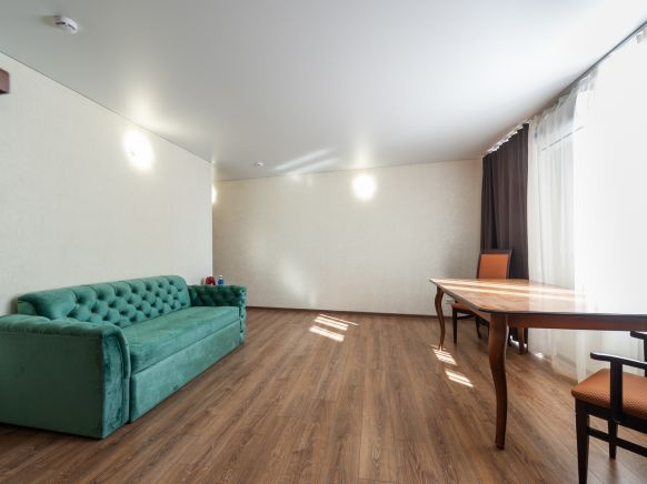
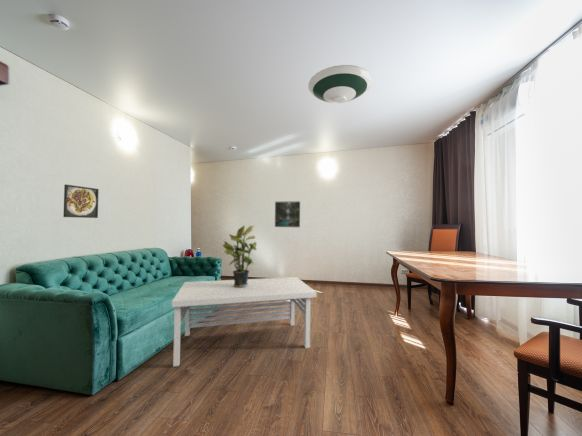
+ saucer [307,64,373,104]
+ potted plant [222,224,257,288]
+ coffee table [171,276,317,368]
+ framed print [62,184,100,219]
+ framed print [274,200,301,228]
